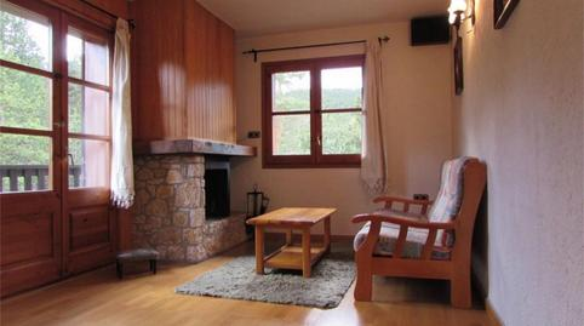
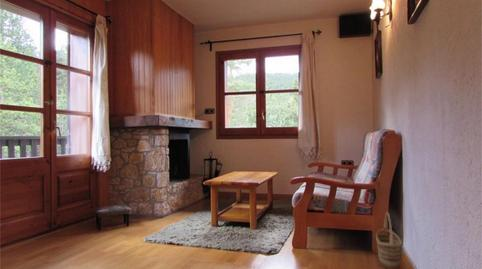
+ basket [375,211,403,269]
